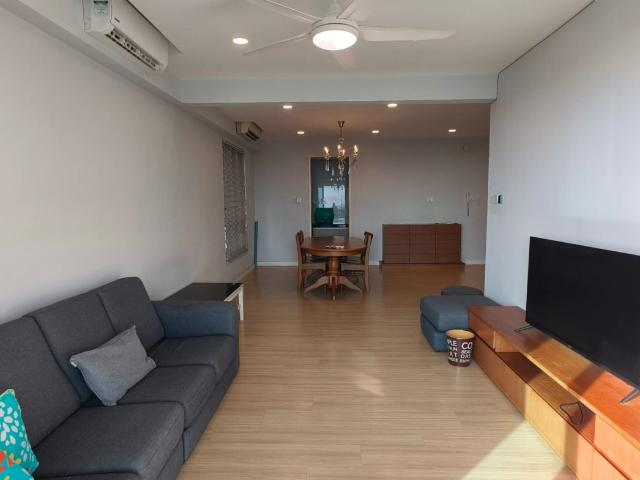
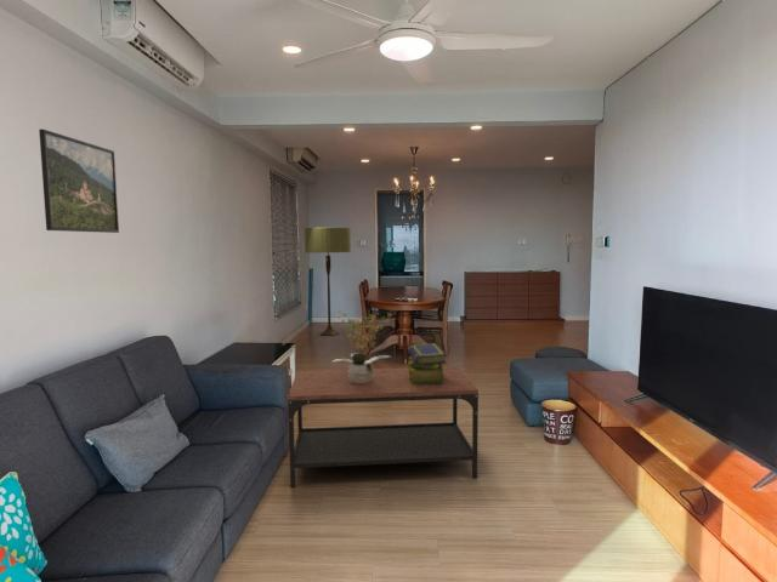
+ potted plant [333,309,397,383]
+ coffee table [287,365,480,489]
+ stack of books [407,342,448,386]
+ floor lamp [304,227,352,337]
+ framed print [38,129,120,234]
